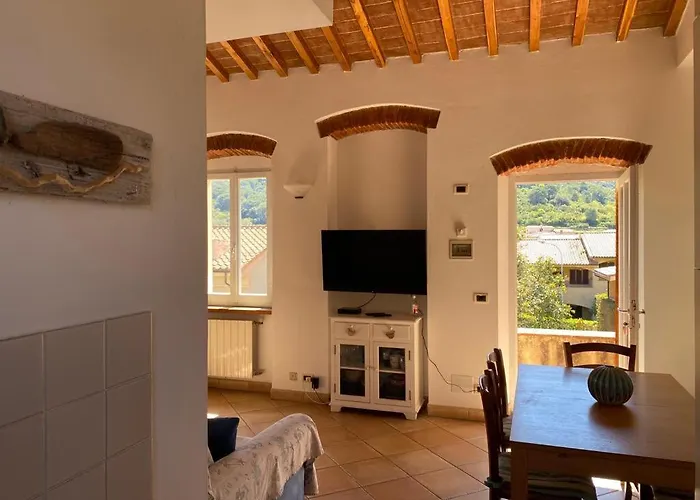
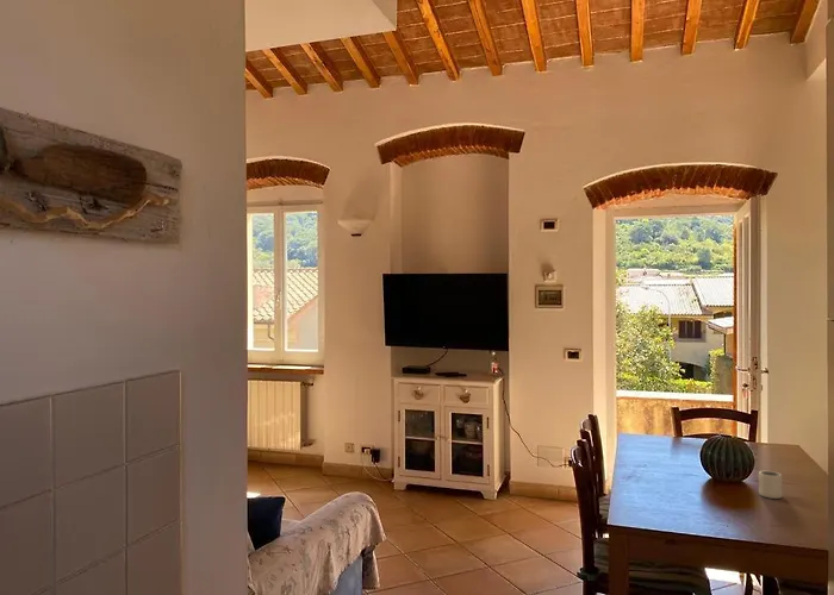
+ cup [758,470,784,500]
